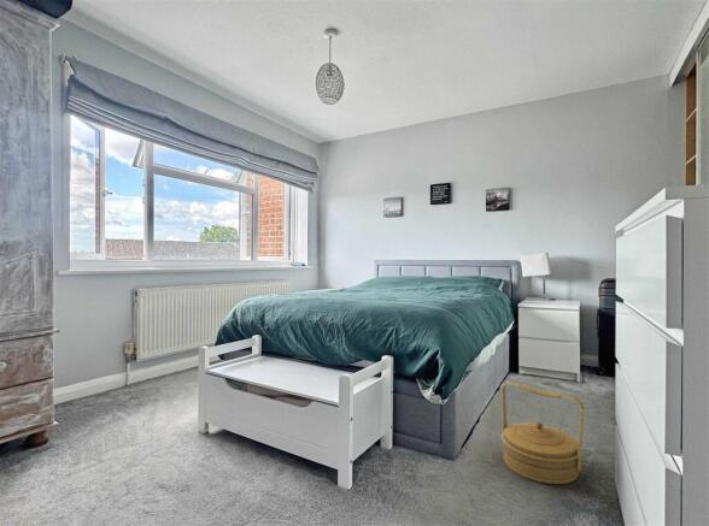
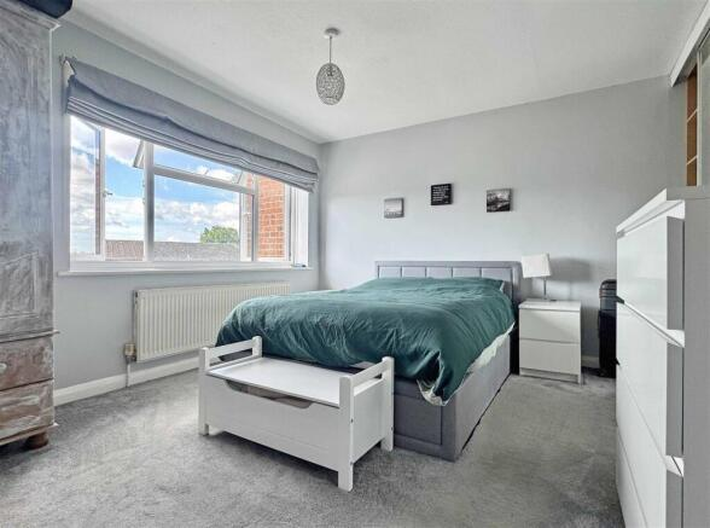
- basket [500,380,585,485]
